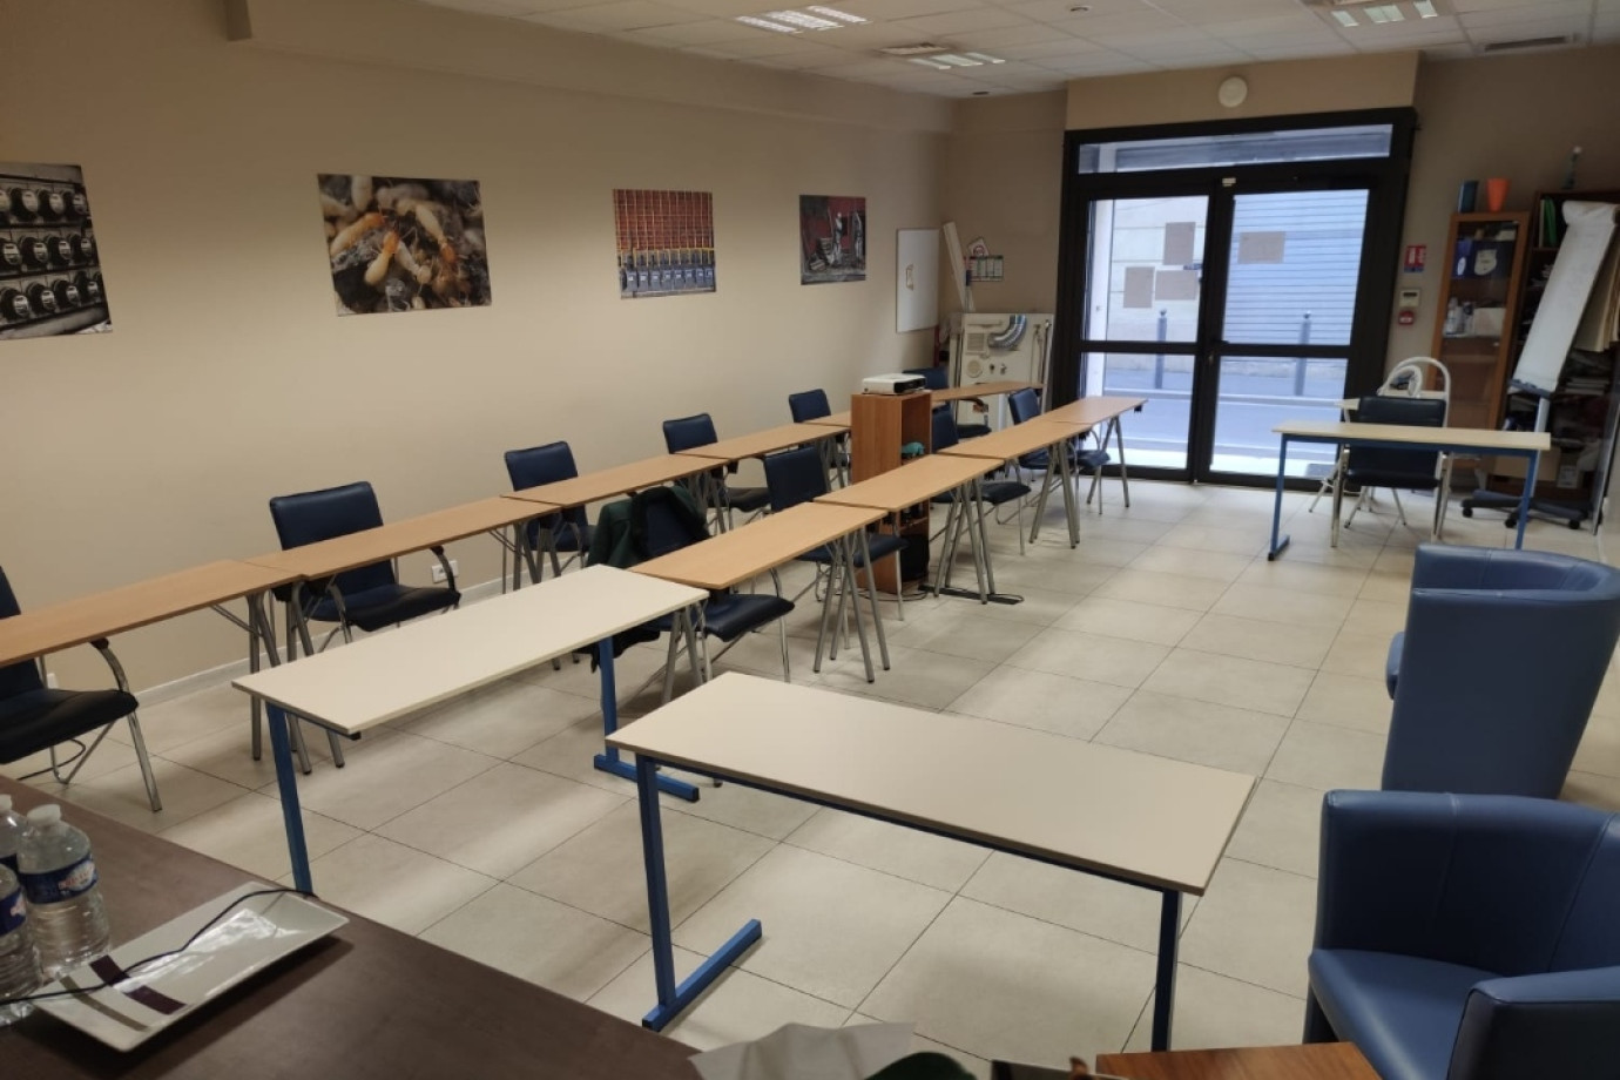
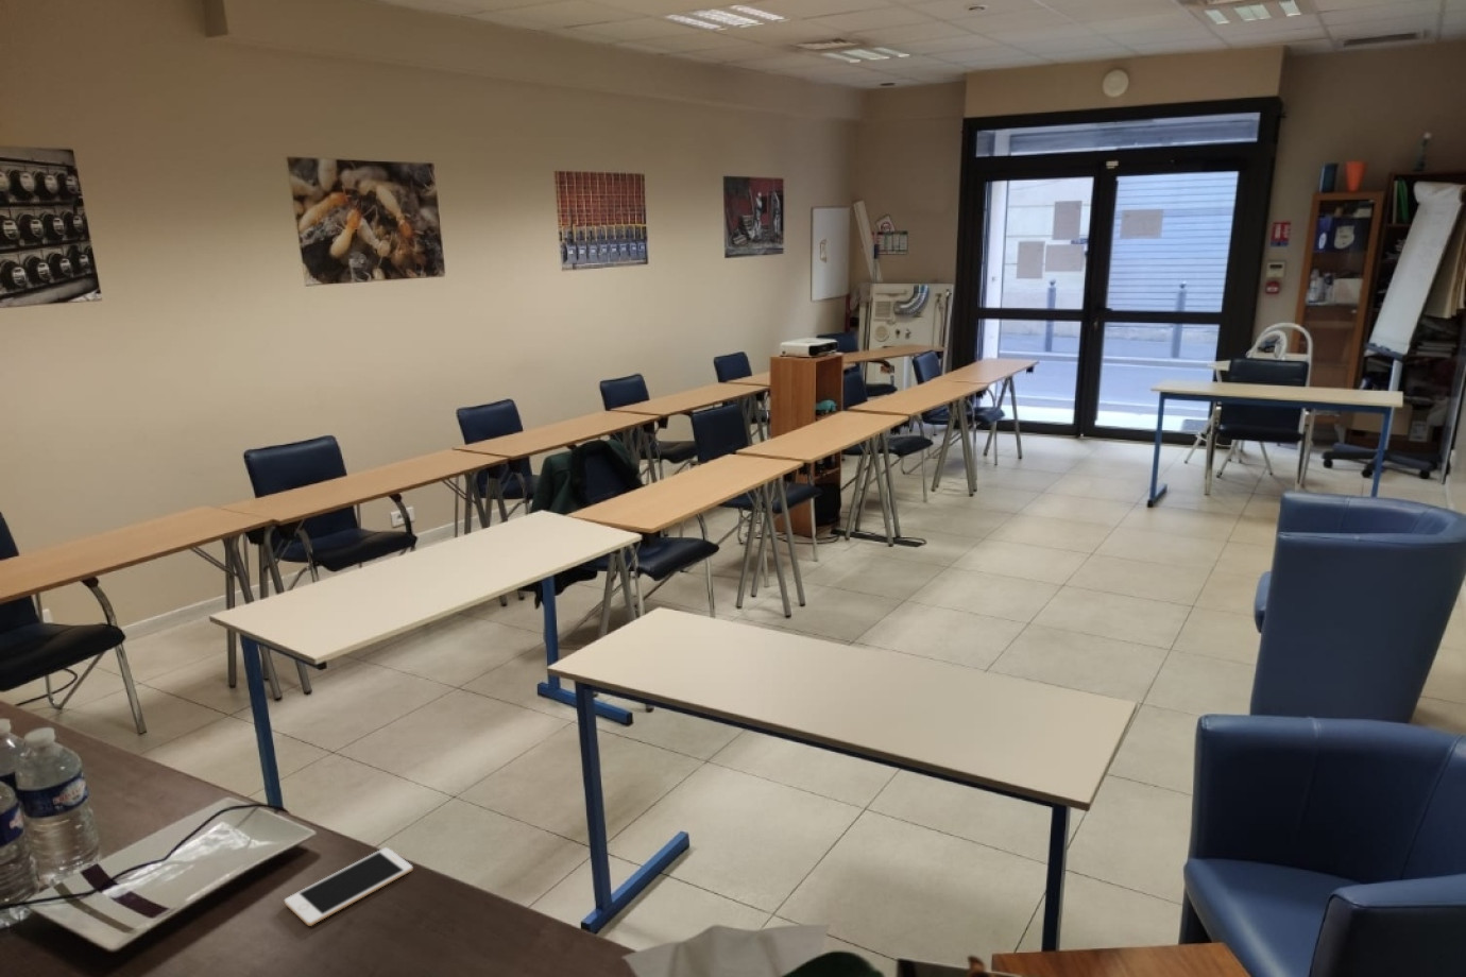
+ cell phone [284,846,414,927]
